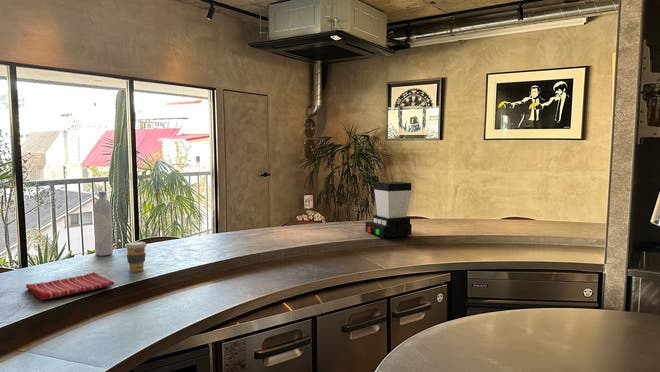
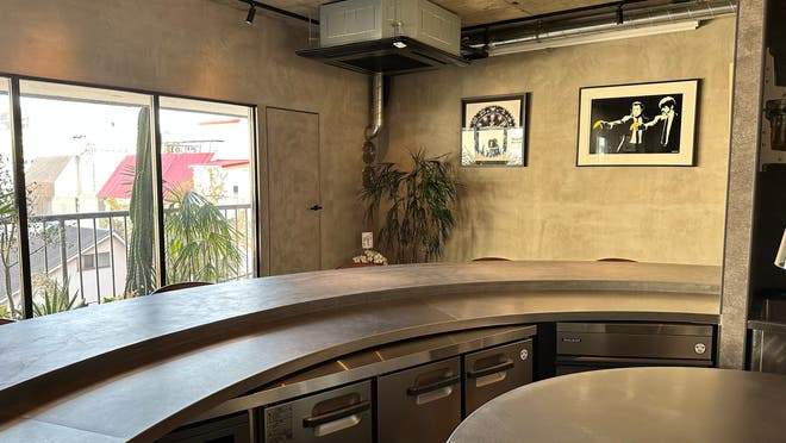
- coffee maker [364,180,413,238]
- bottle [93,190,114,257]
- coffee cup [124,241,148,273]
- dish towel [25,271,115,301]
